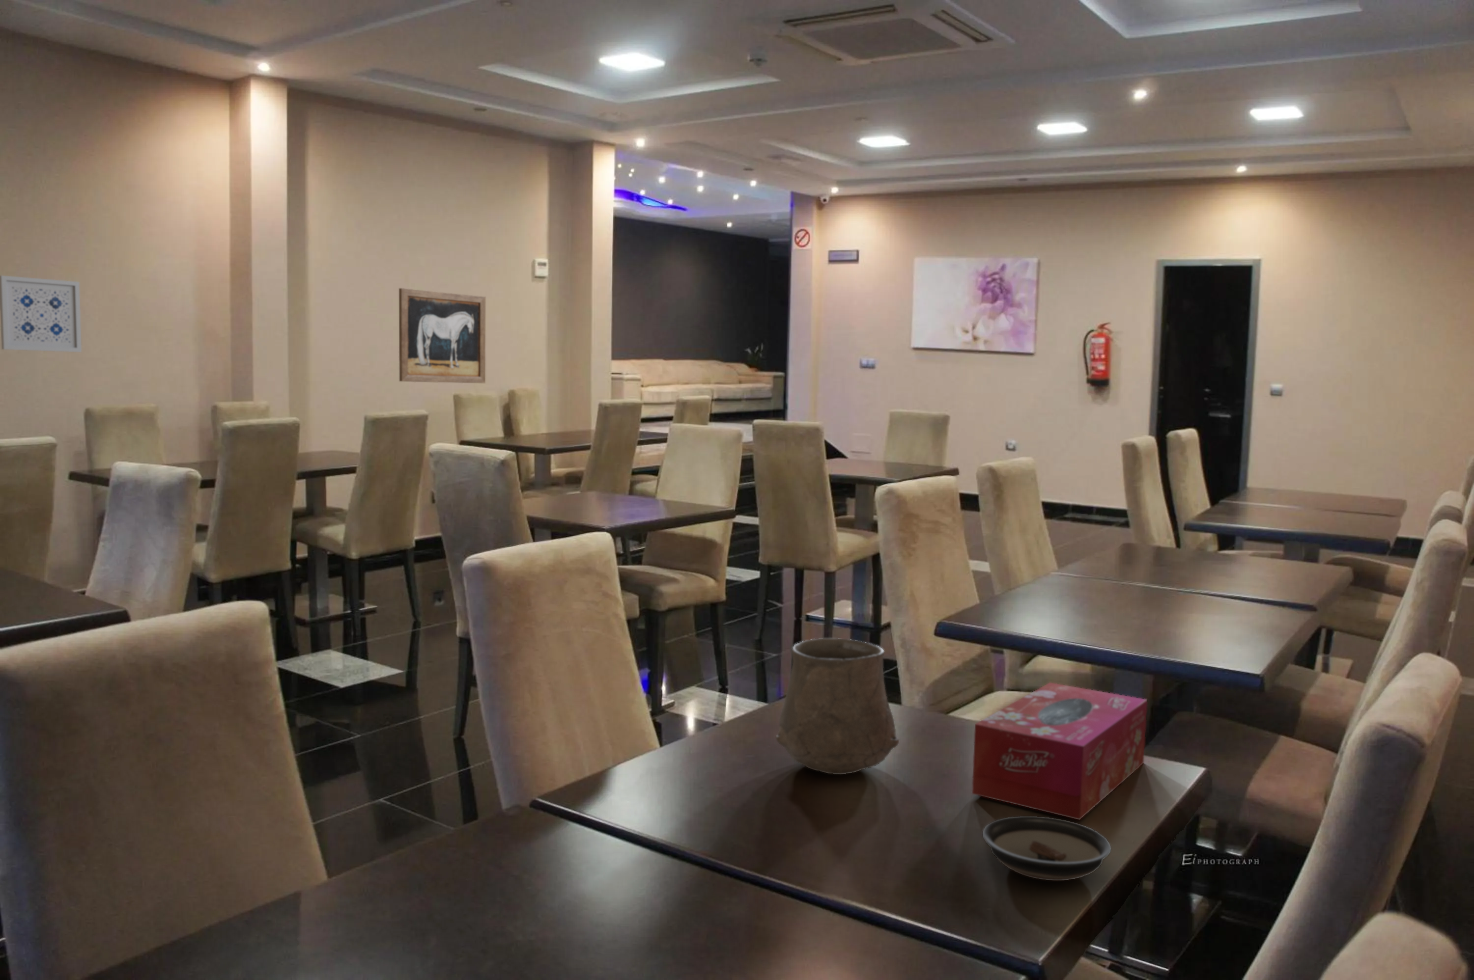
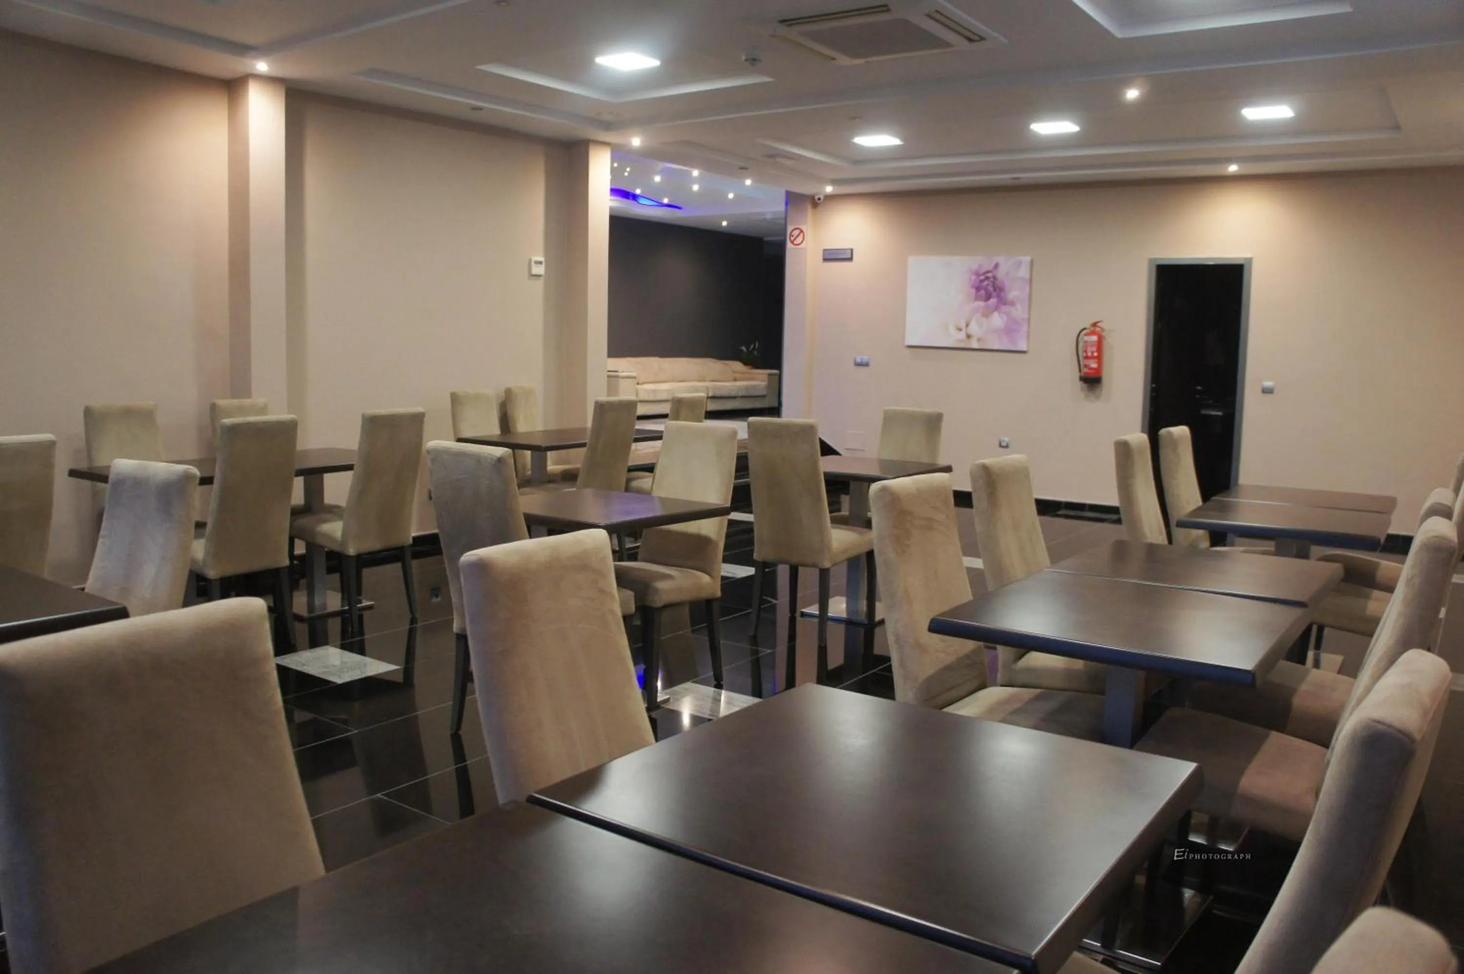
- ceramic cup [776,638,900,775]
- saucer [983,816,1112,882]
- tissue box [972,682,1148,820]
- wall art [398,288,486,384]
- wall art [0,275,82,352]
